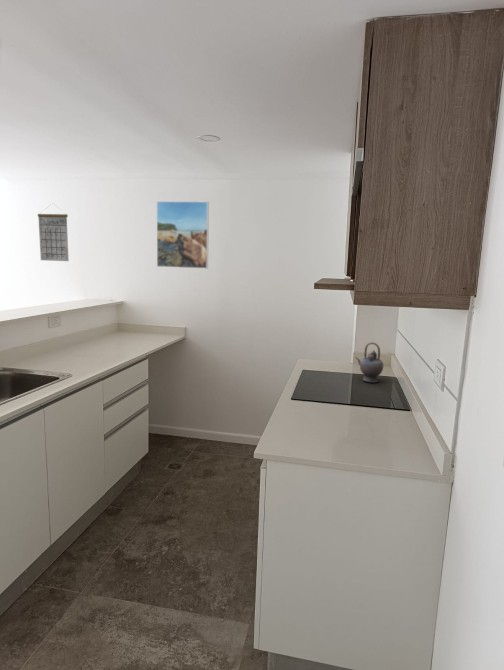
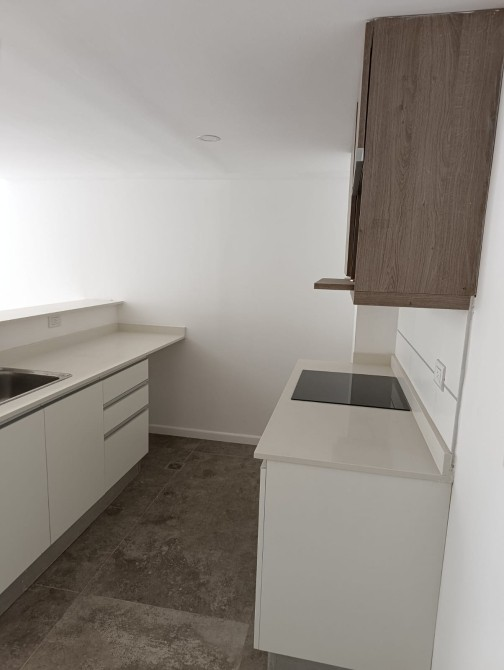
- calendar [37,203,70,262]
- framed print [156,200,210,270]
- teapot [355,341,384,383]
